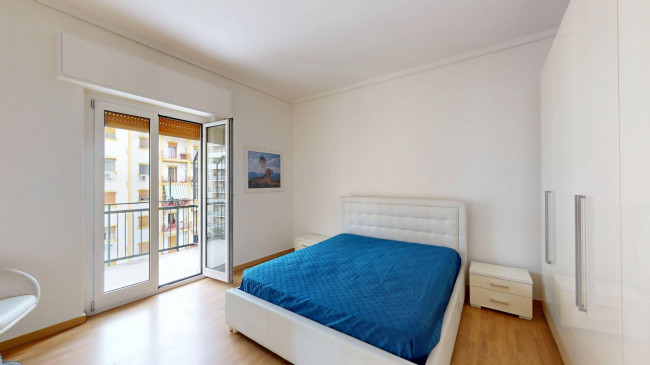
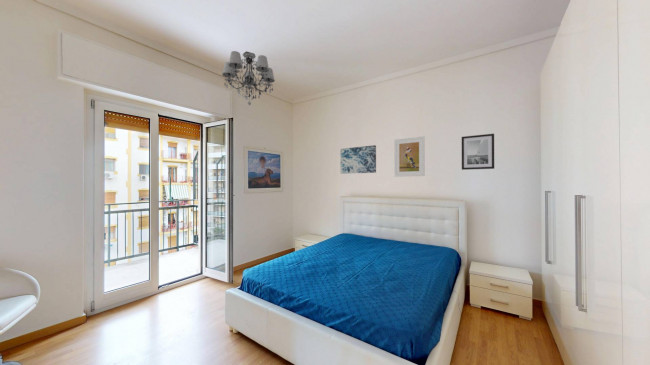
+ wall art [461,133,495,171]
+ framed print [394,135,426,178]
+ wall art [339,144,377,175]
+ chandelier [221,50,276,106]
